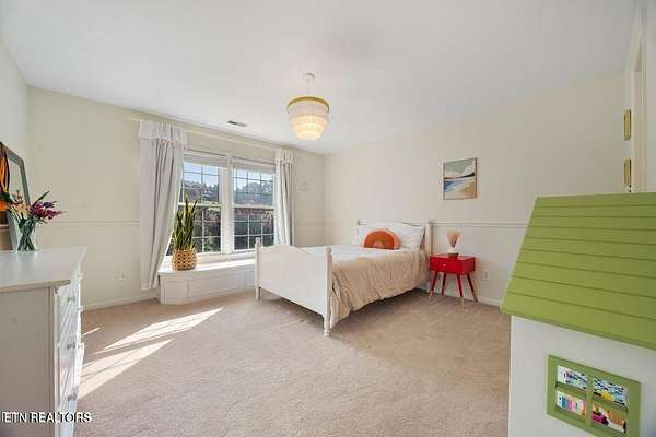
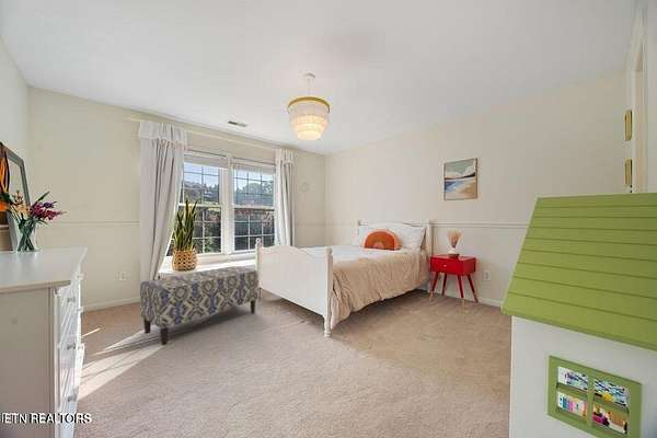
+ bench [139,265,260,346]
